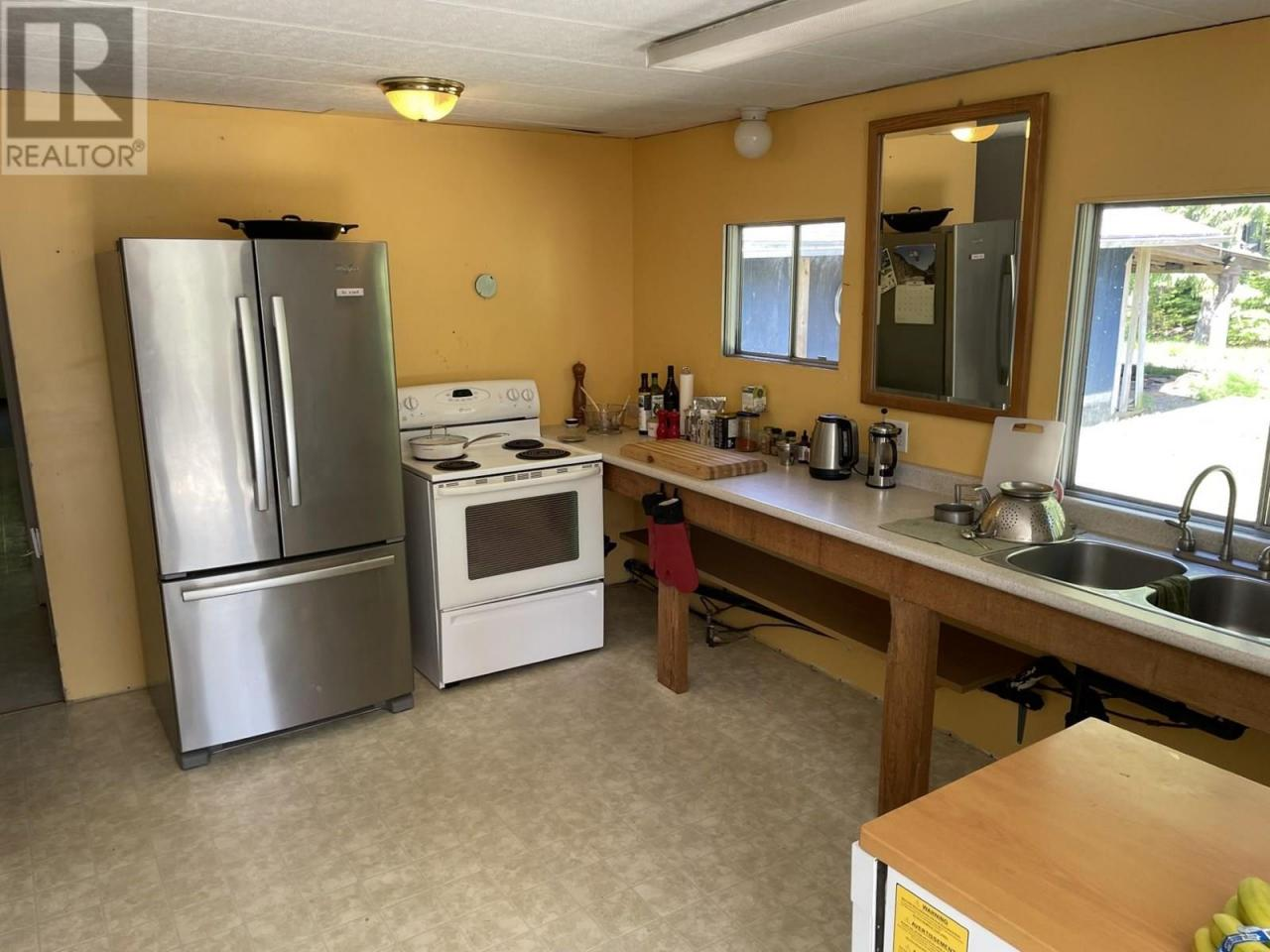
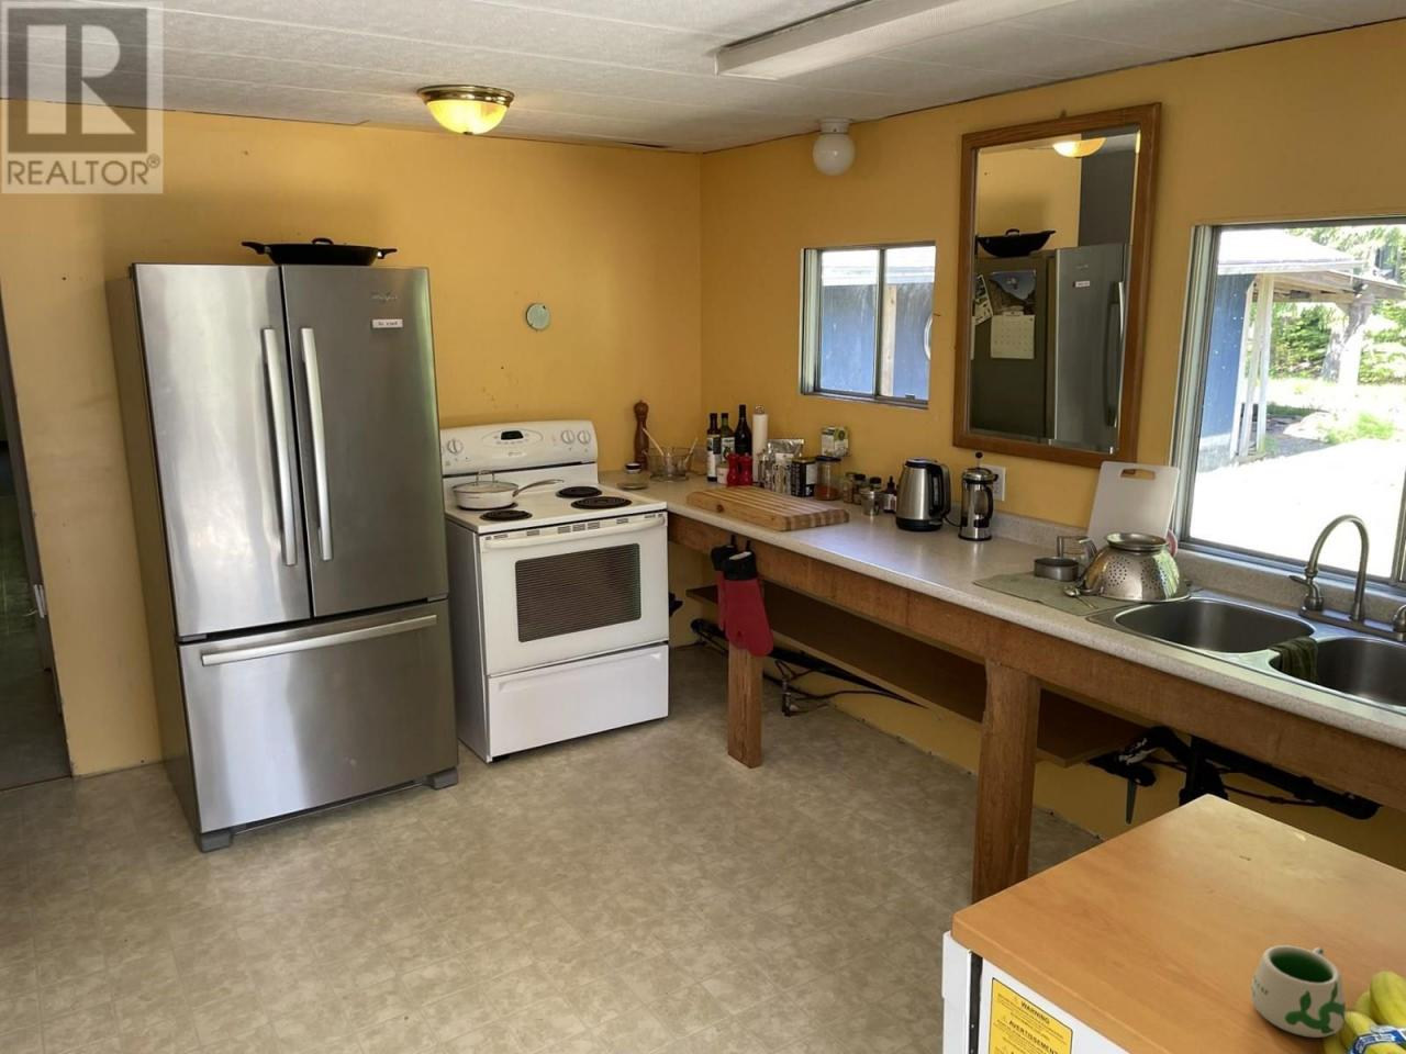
+ mug [1250,944,1346,1038]
